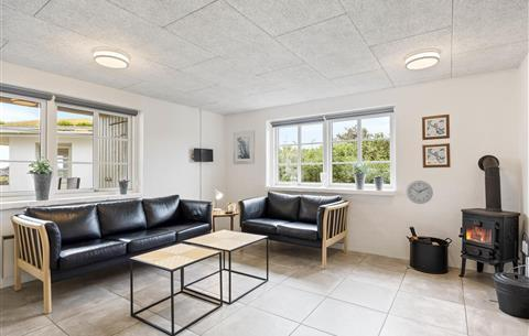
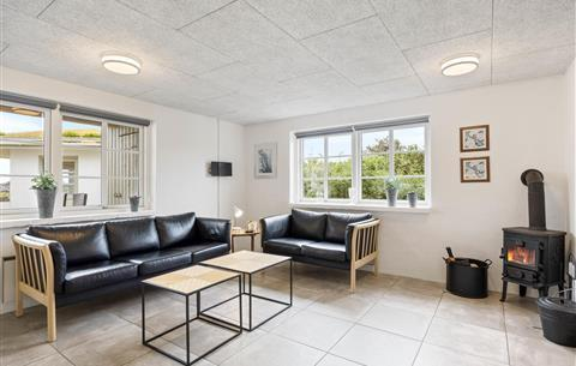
- wall clock [406,180,434,205]
